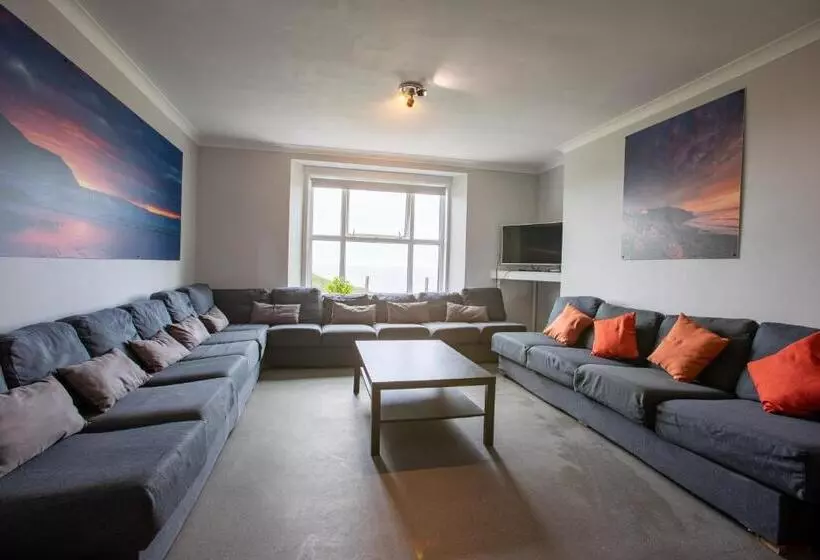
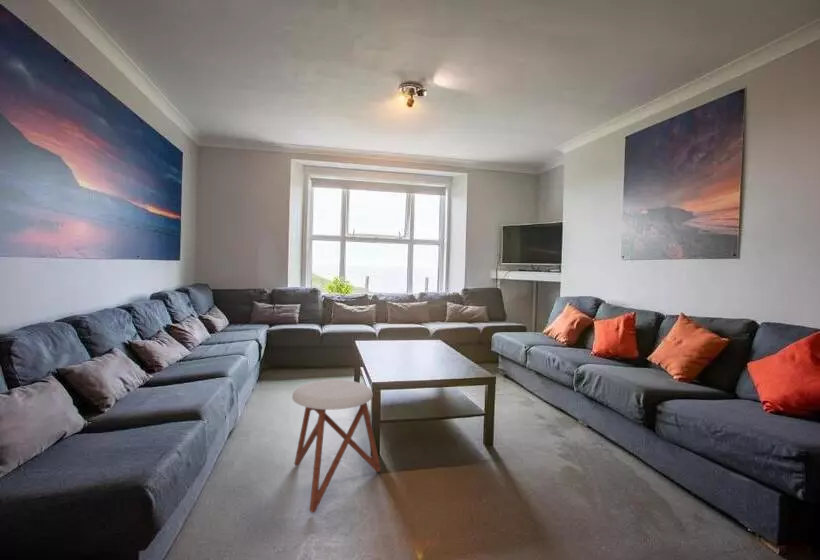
+ stool [291,379,382,514]
